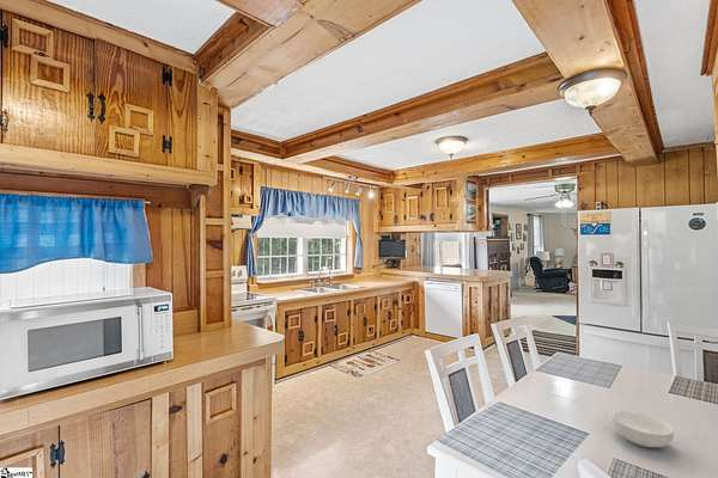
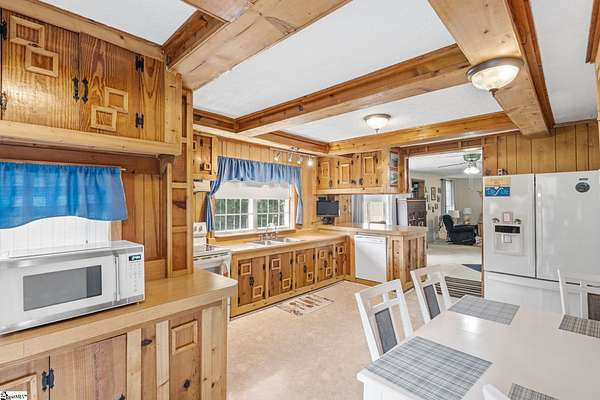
- cereal bowl [611,409,675,449]
